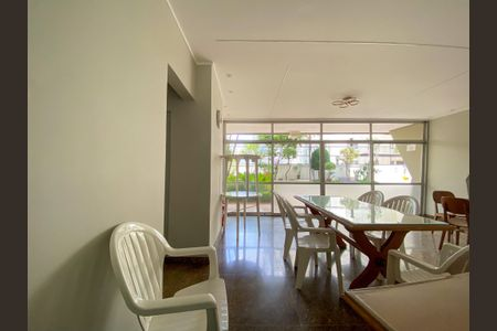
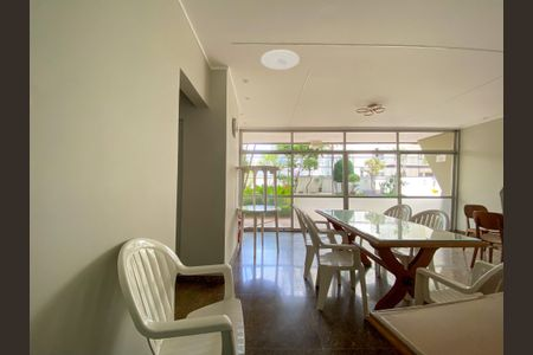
+ ceiling light [259,49,301,71]
